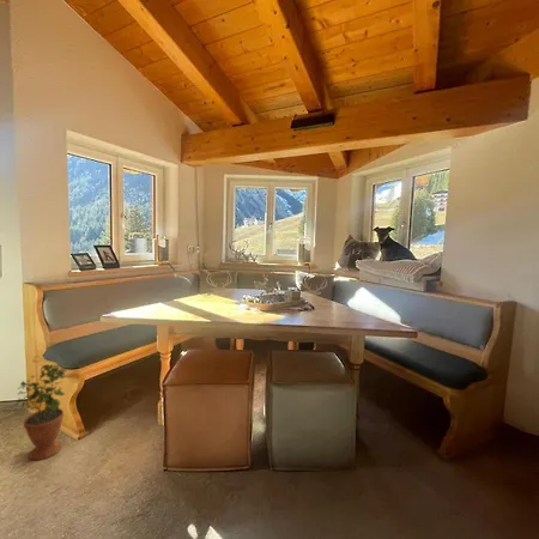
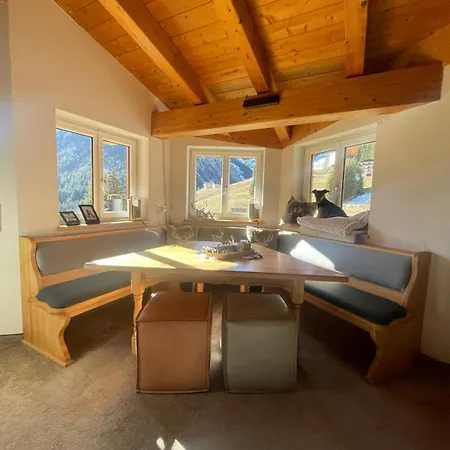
- potted plant [14,361,71,461]
